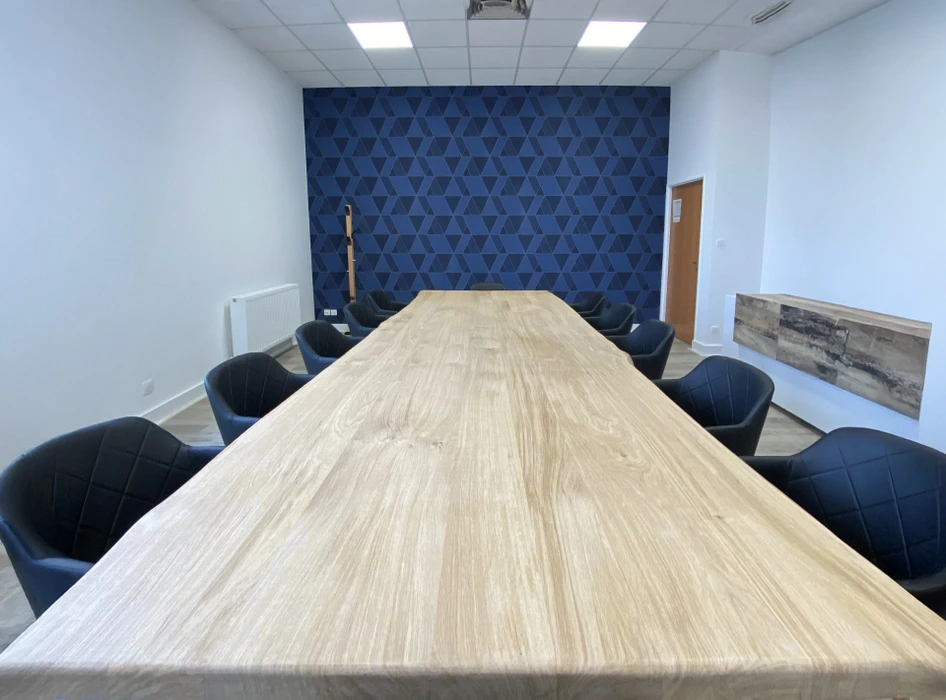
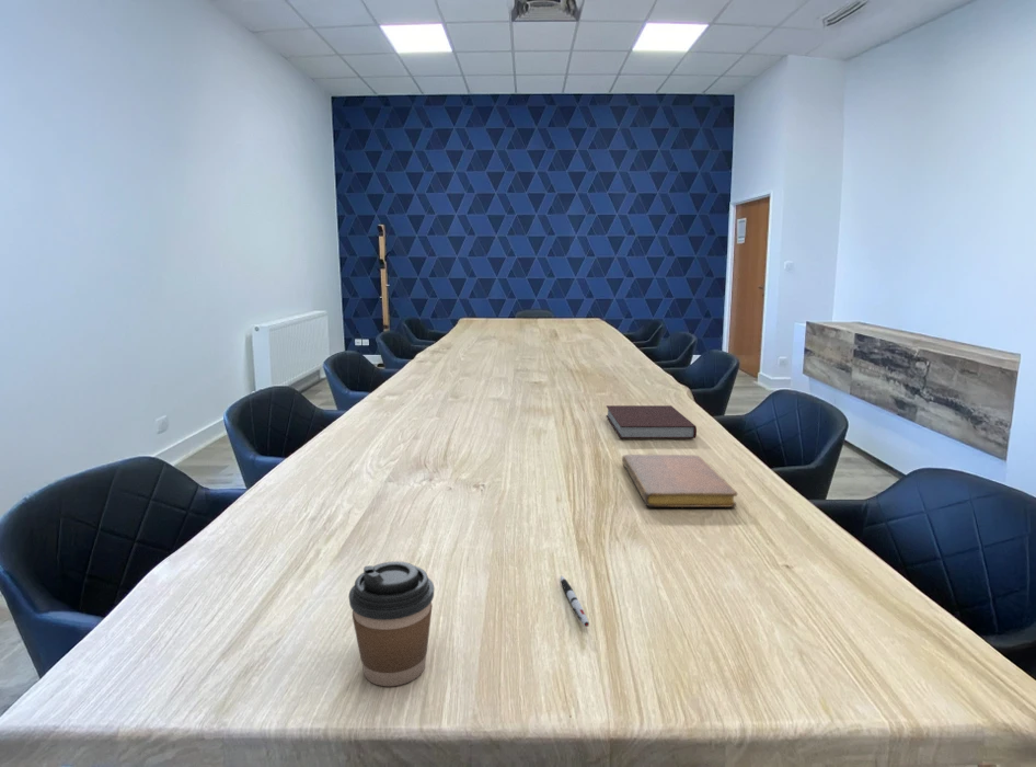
+ notebook [621,454,738,508]
+ pen [560,575,590,628]
+ coffee cup [348,560,435,687]
+ notebook [605,404,698,439]
